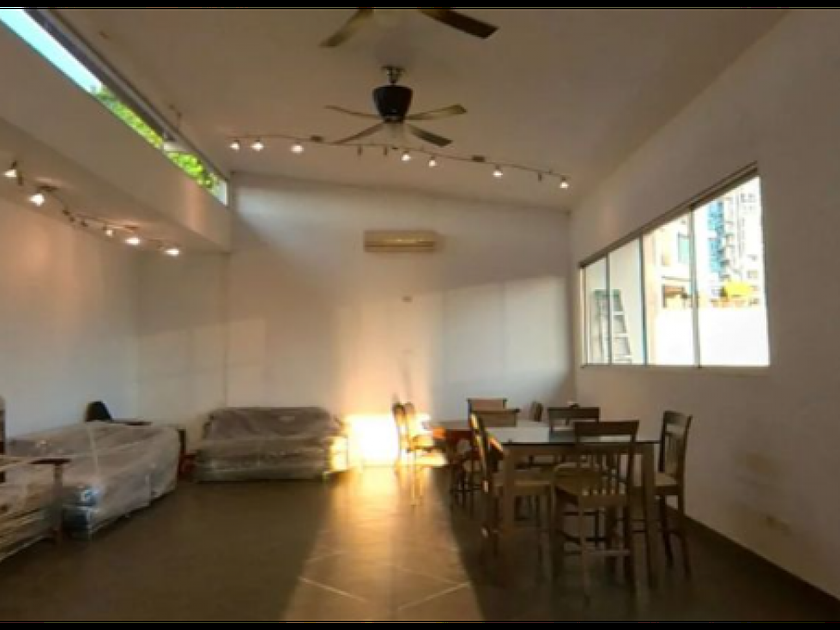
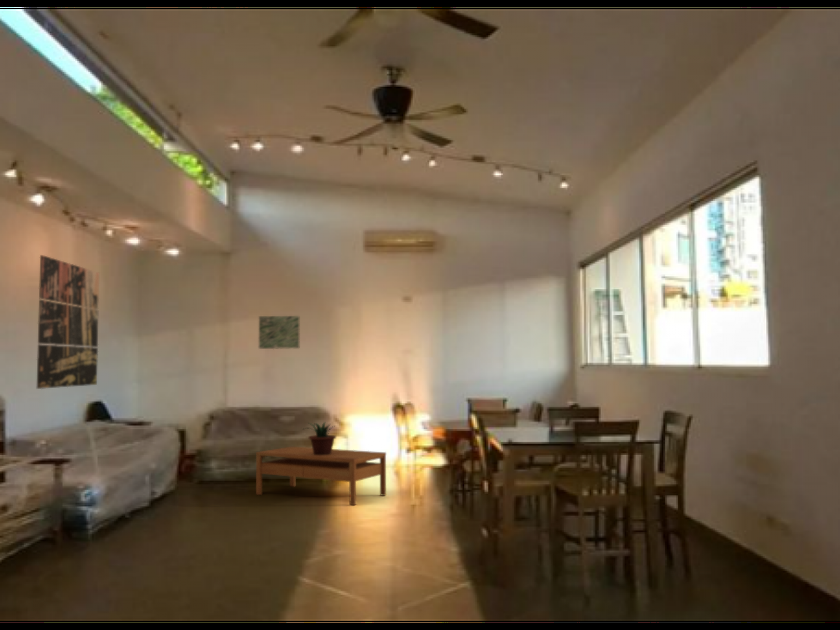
+ wall art [36,254,100,390]
+ wall art [258,315,300,350]
+ coffee table [255,446,387,506]
+ potted plant [303,421,337,455]
